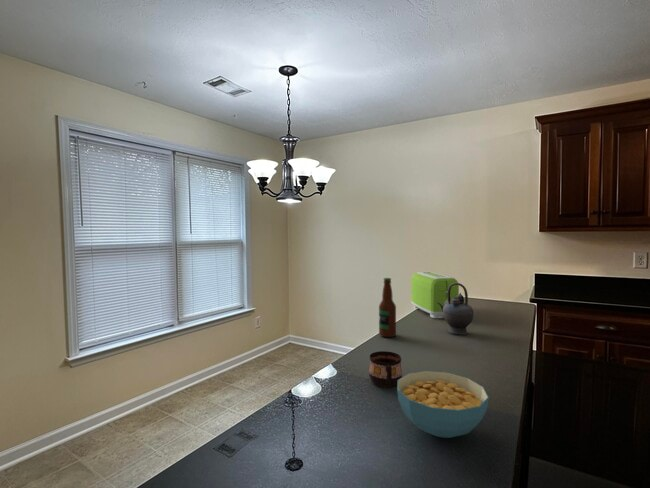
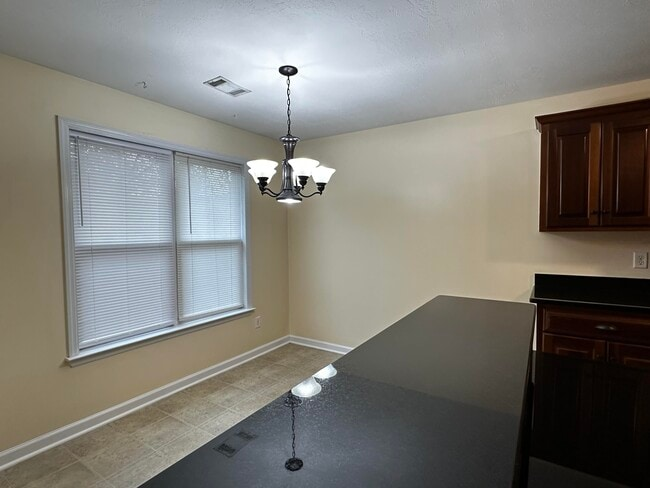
- toaster [410,271,460,319]
- teapot [437,282,475,335]
- cup [368,350,403,388]
- cereal bowl [396,370,490,439]
- bottle [378,277,397,338]
